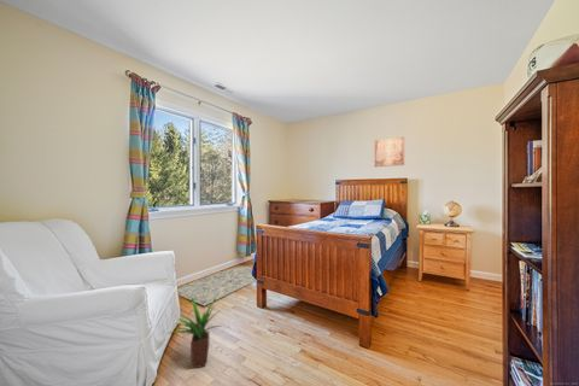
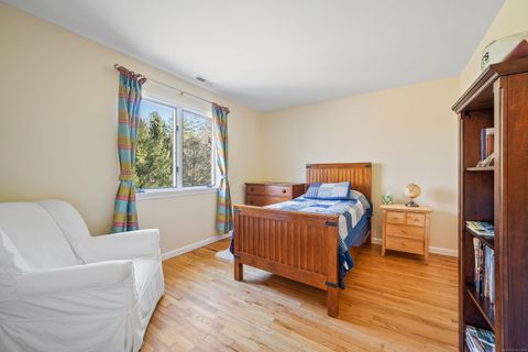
- wall art [374,135,405,168]
- potted plant [165,297,223,369]
- rug [176,264,257,306]
